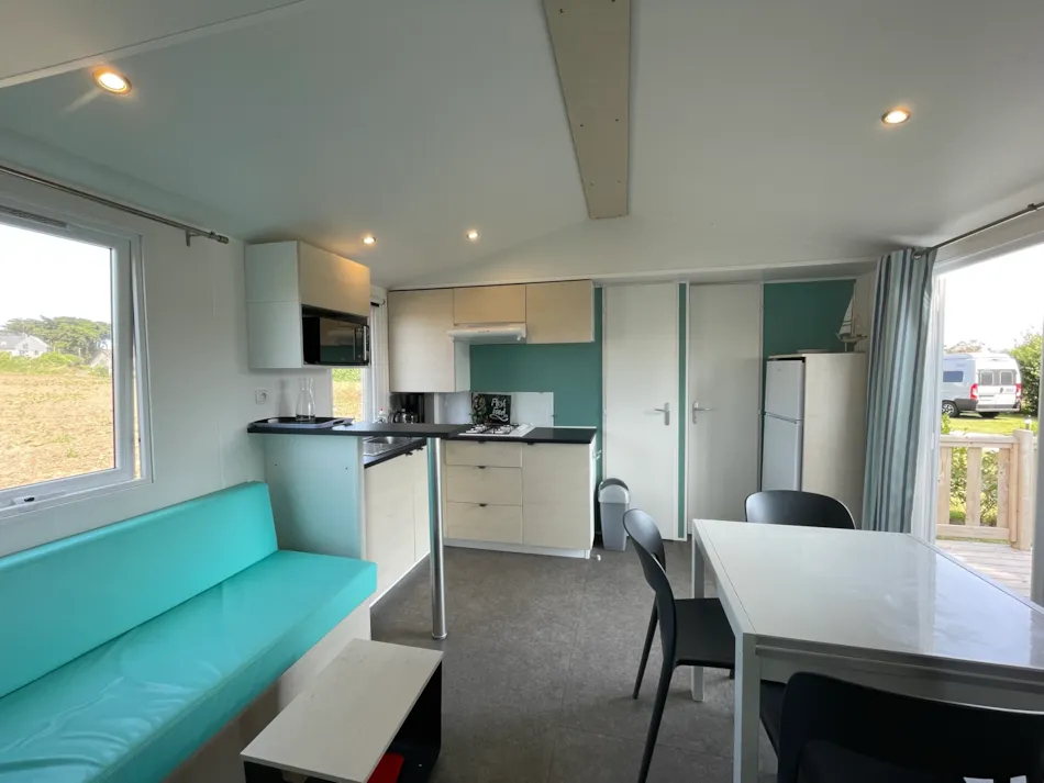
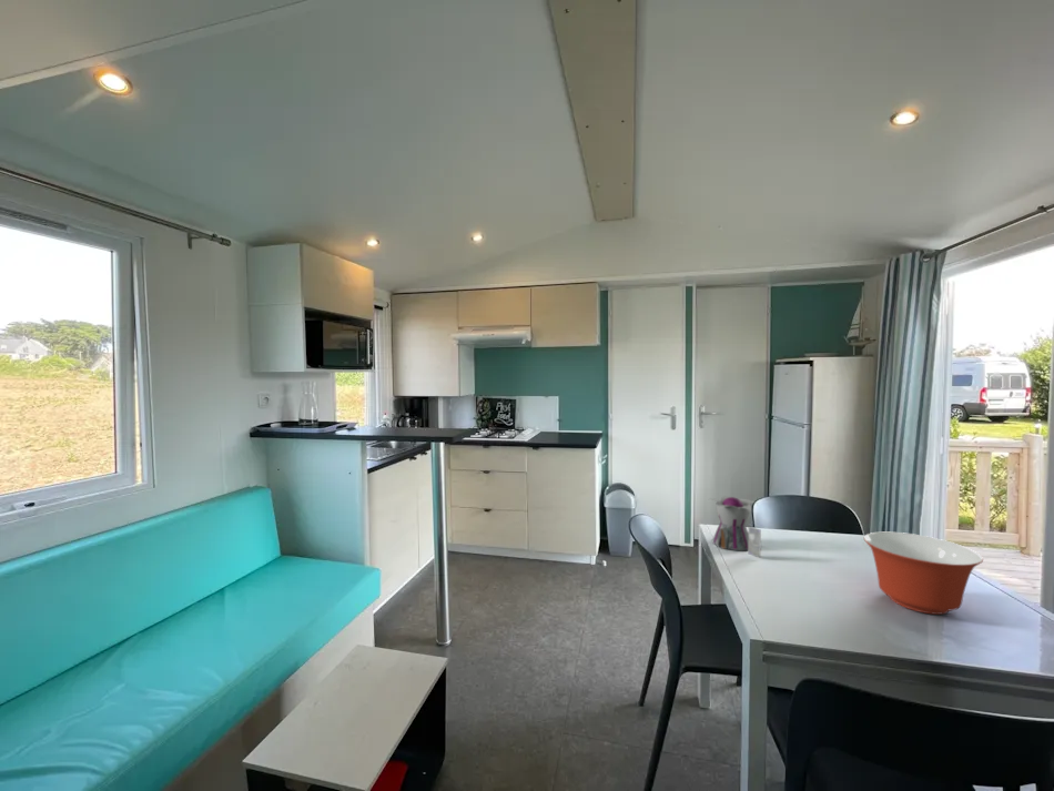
+ mixing bowl [863,531,984,616]
+ teapot [709,495,762,558]
